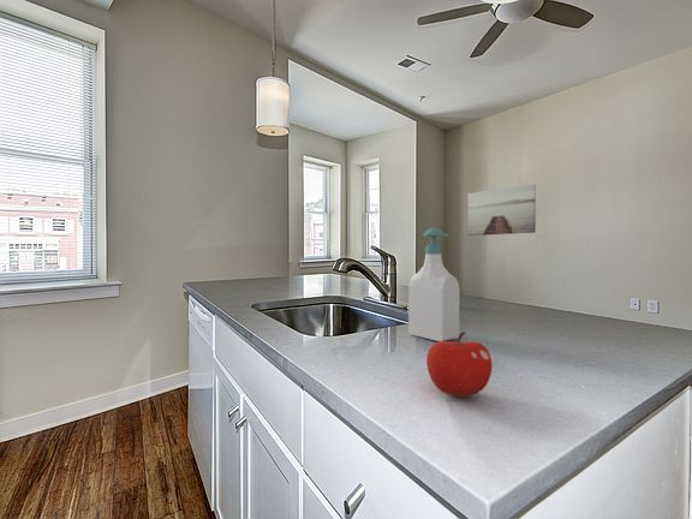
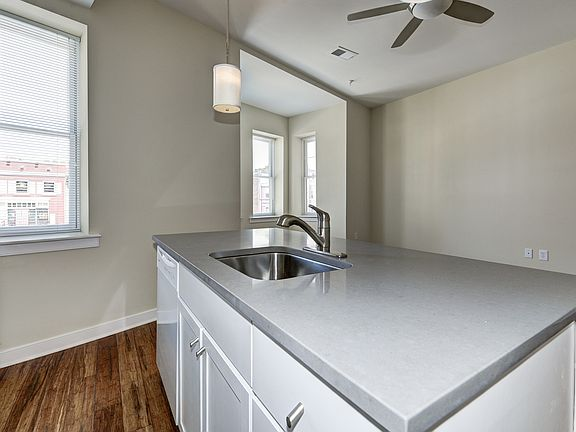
- wall art [466,183,537,237]
- fruit [425,330,493,398]
- soap bottle [407,227,460,342]
